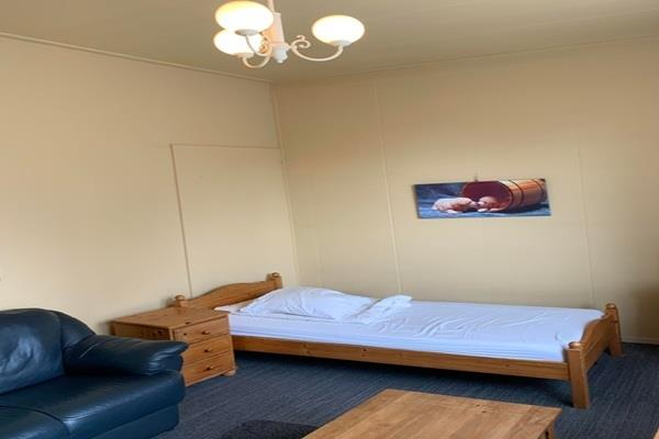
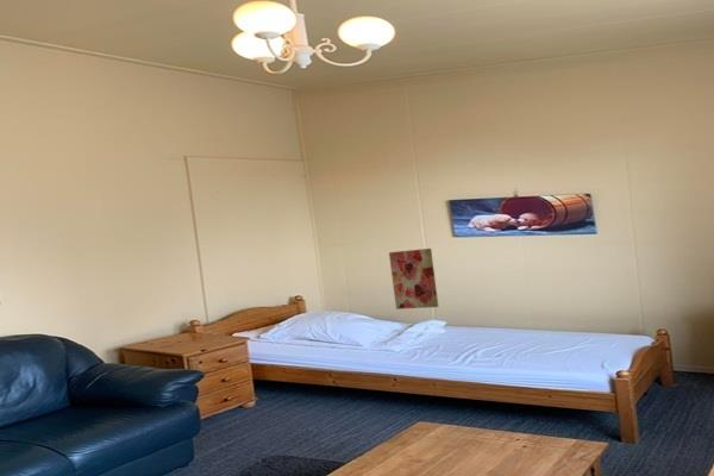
+ wall art [388,248,439,311]
